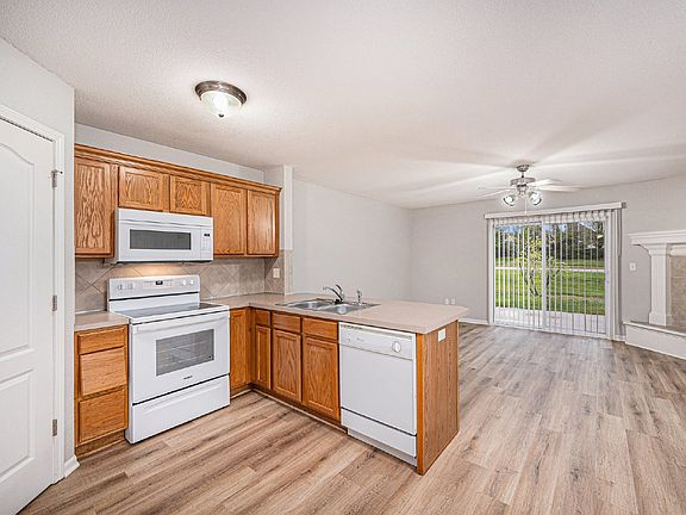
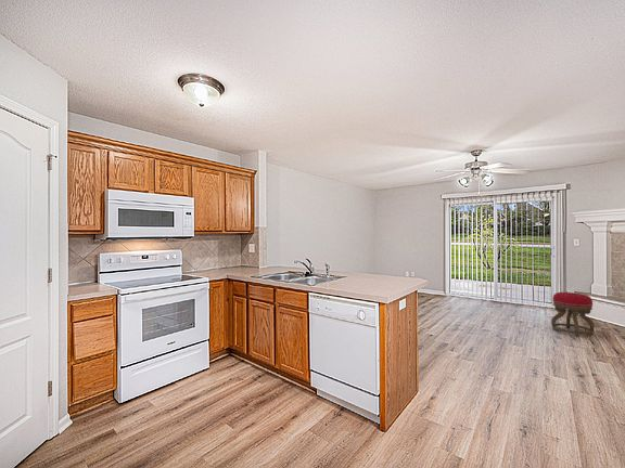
+ stool [550,291,596,338]
